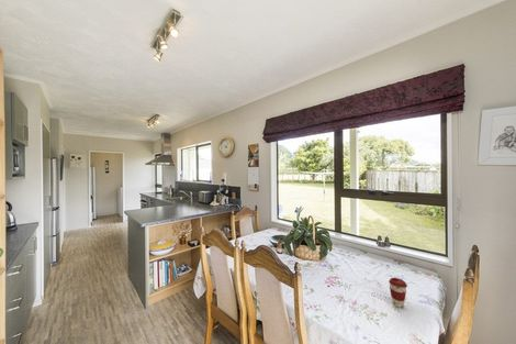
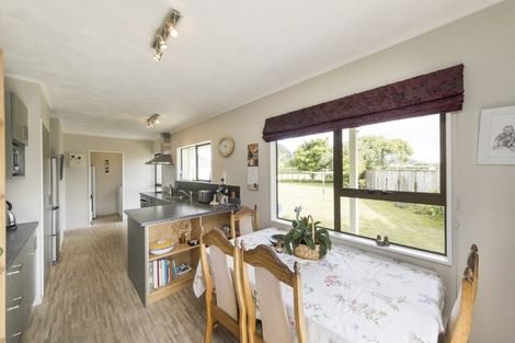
- coffee cup [388,277,408,309]
